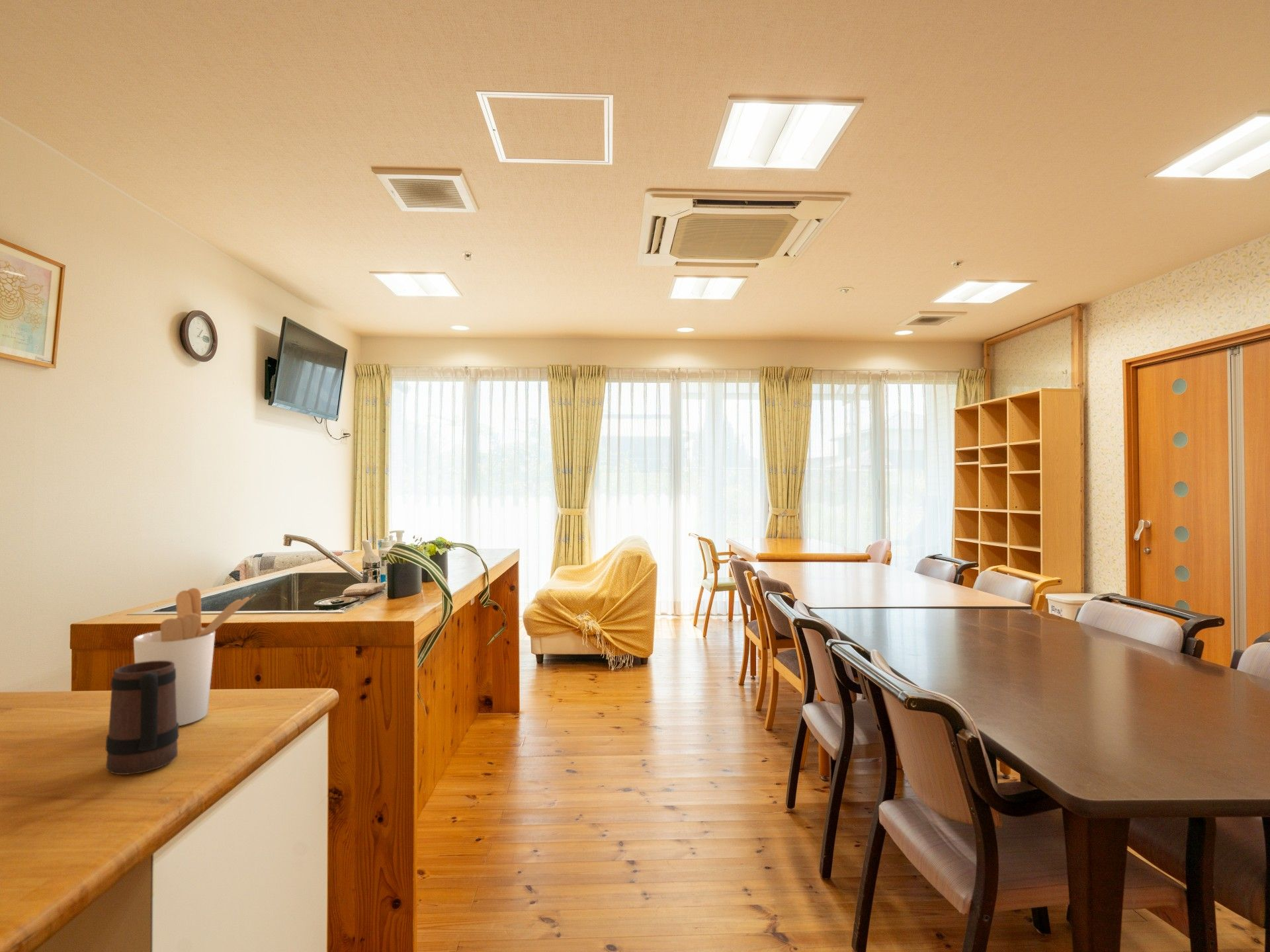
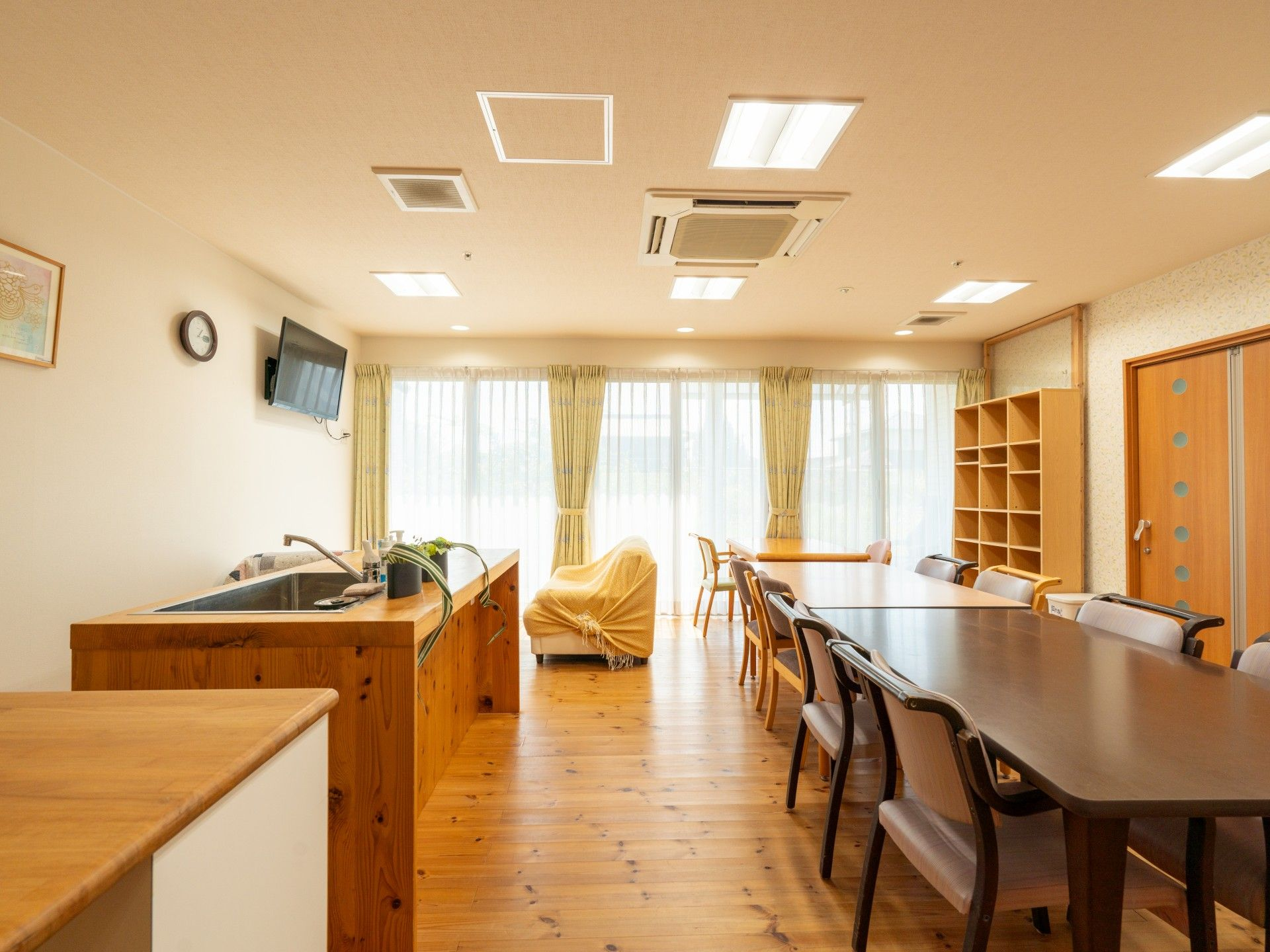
- utensil holder [133,587,256,727]
- mug [105,660,179,775]
